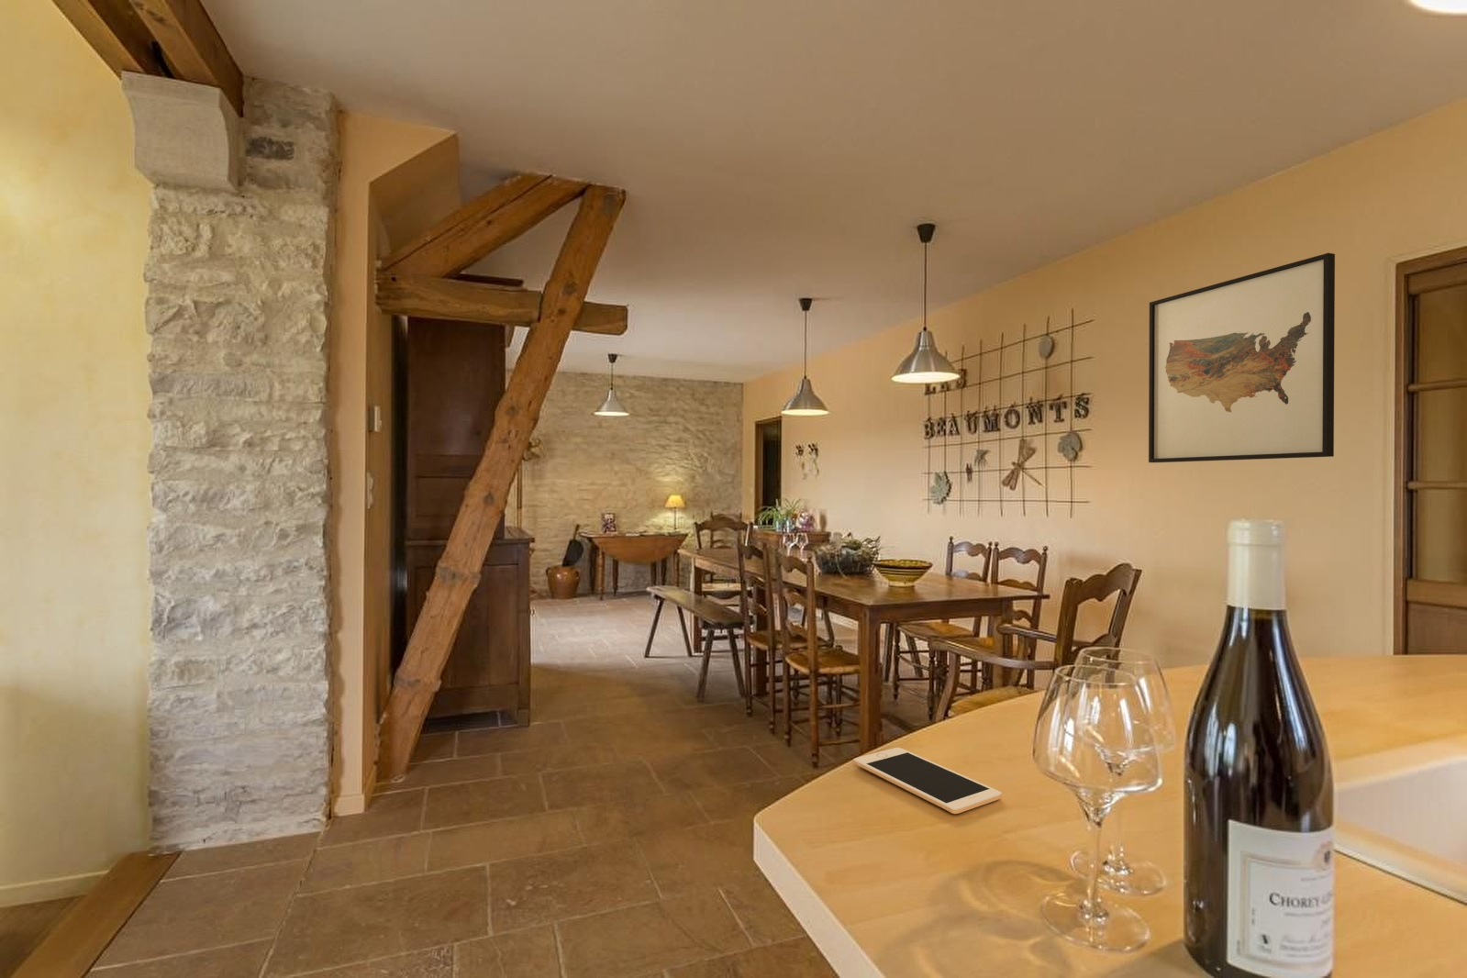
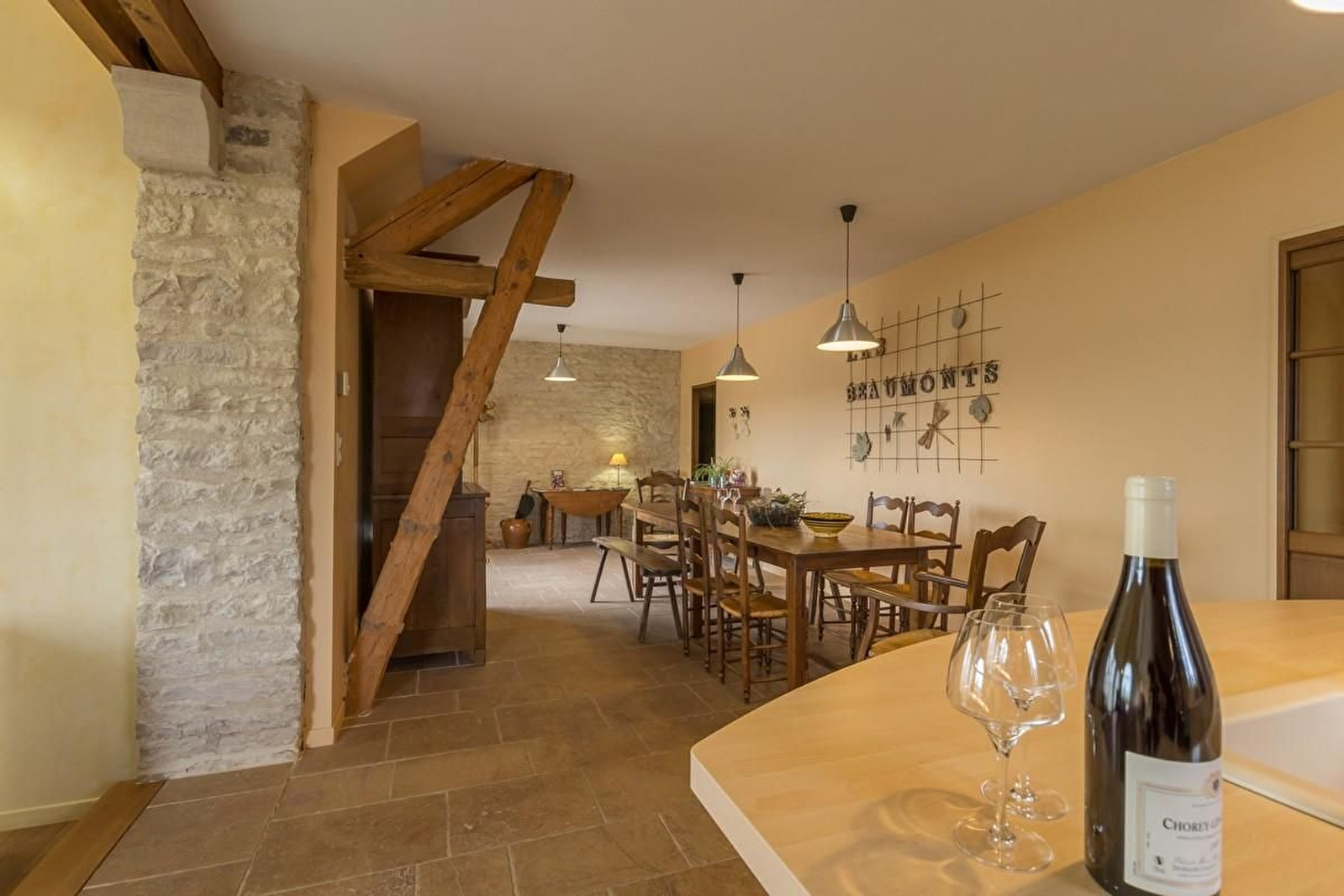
- cell phone [852,747,1003,814]
- wall art [1147,252,1336,463]
